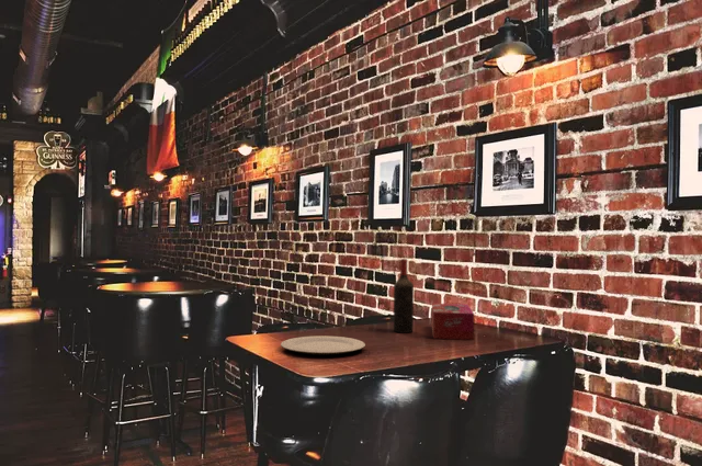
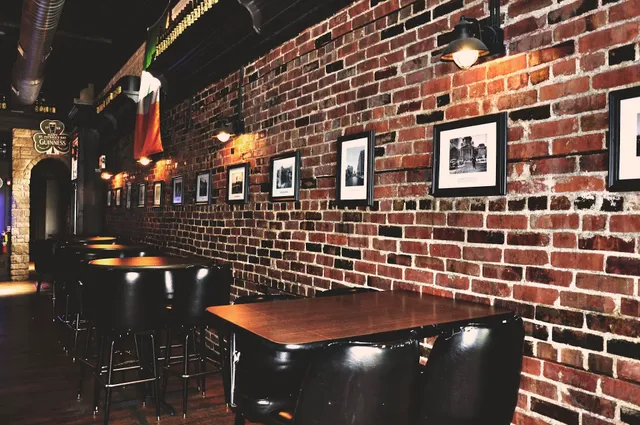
- plate [280,334,366,356]
- tissue box [431,303,475,341]
- wine bottle [393,258,415,334]
